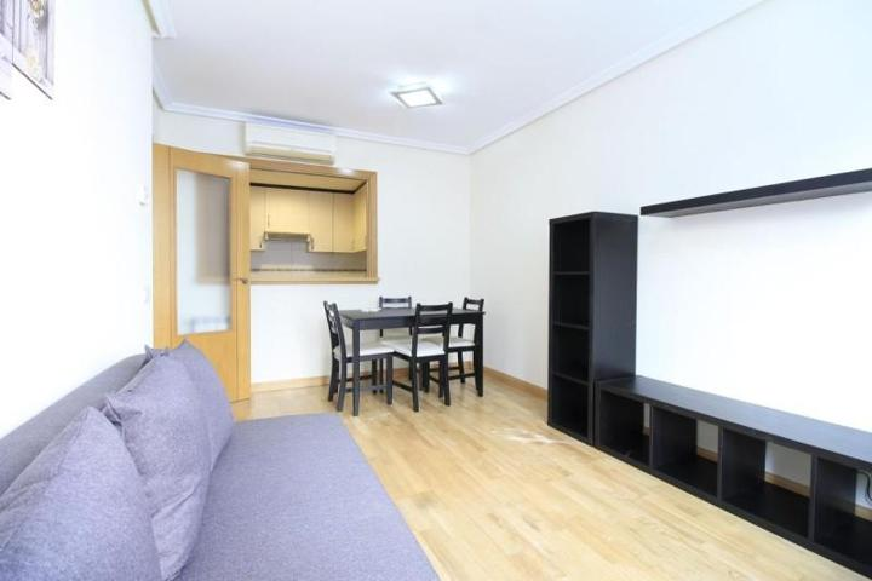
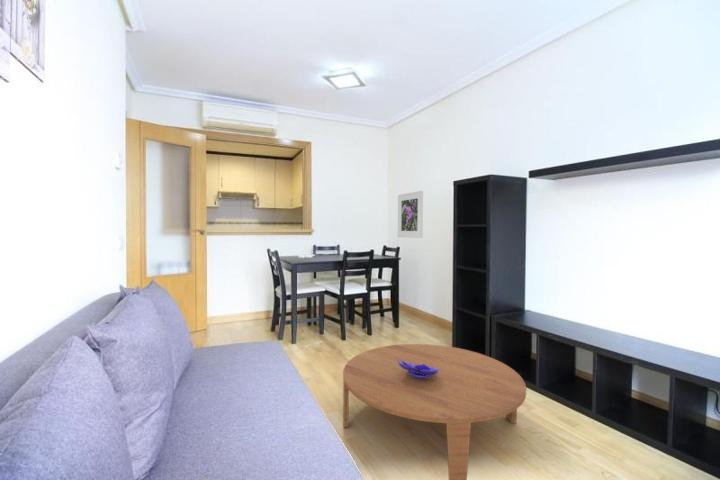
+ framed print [397,190,424,239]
+ coffee table [342,343,527,480]
+ decorative bowl [396,359,441,379]
